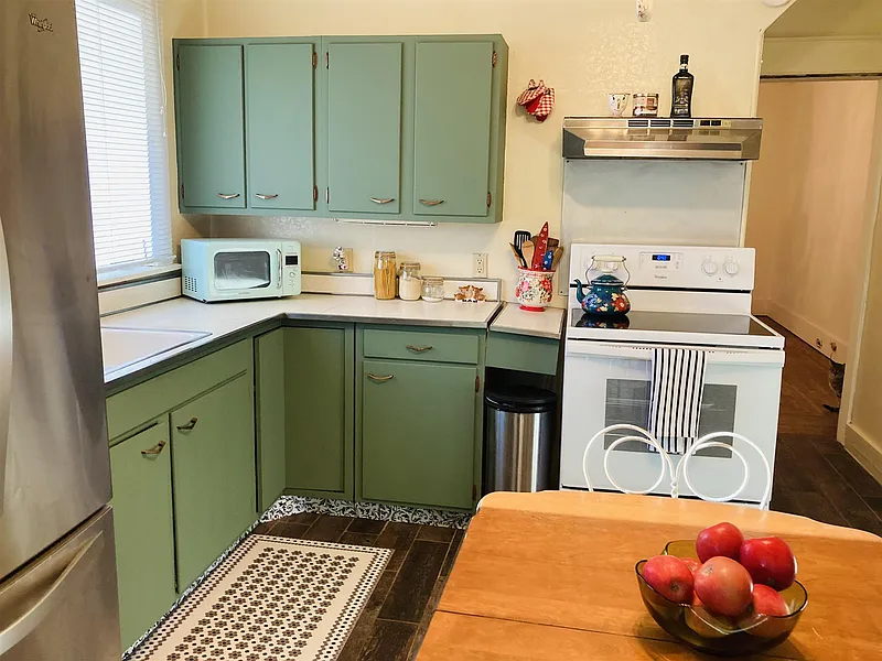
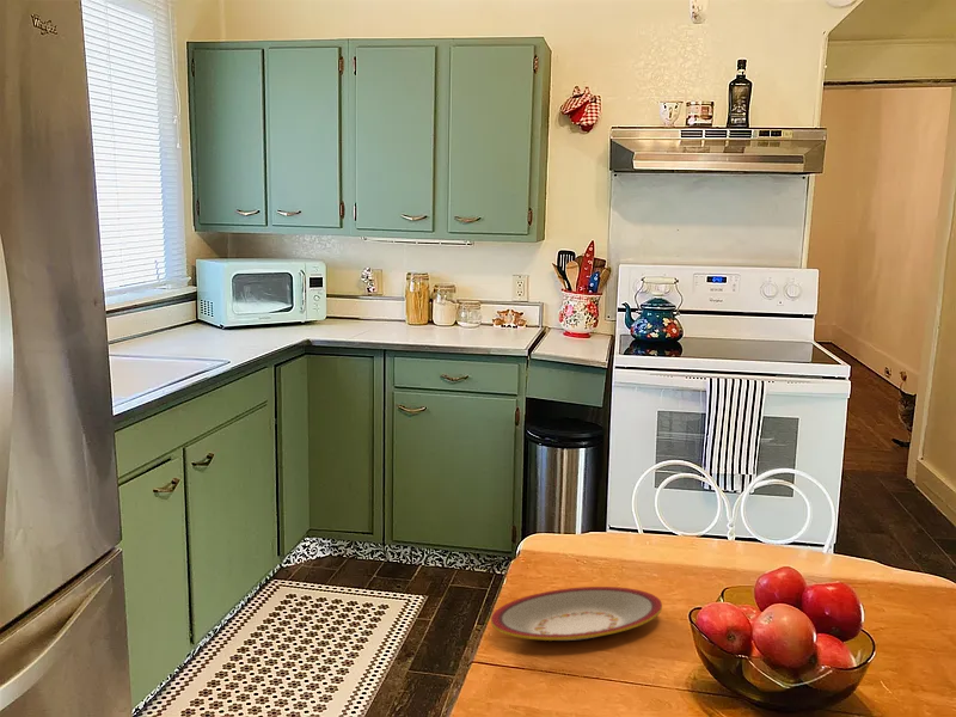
+ plate [490,586,663,642]
